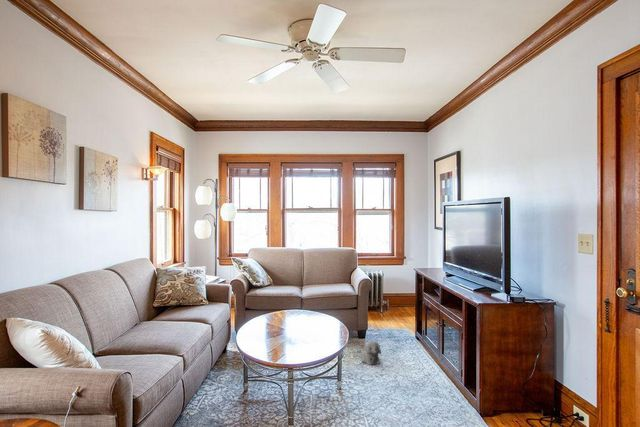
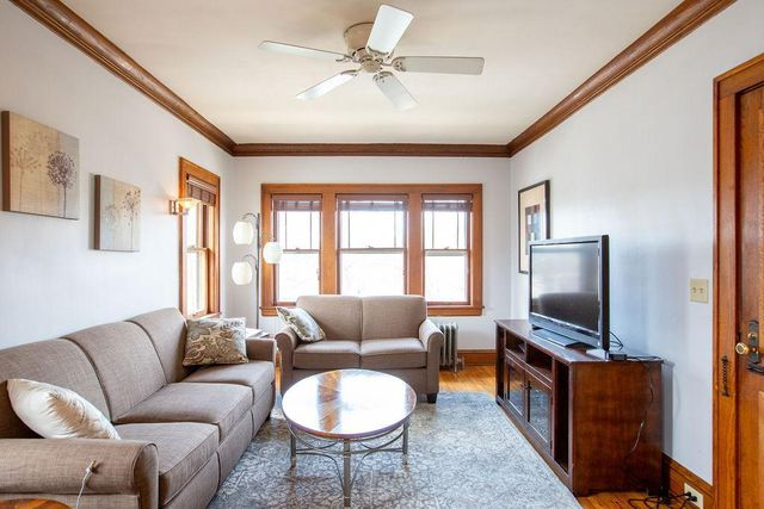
- plush toy [360,340,382,366]
